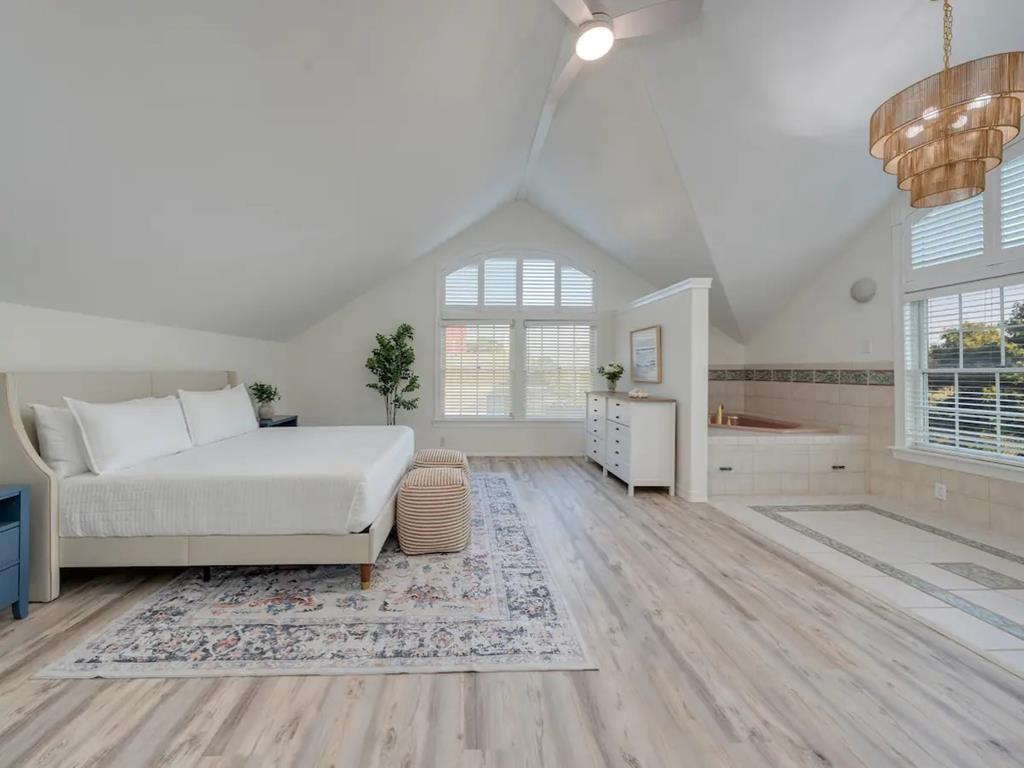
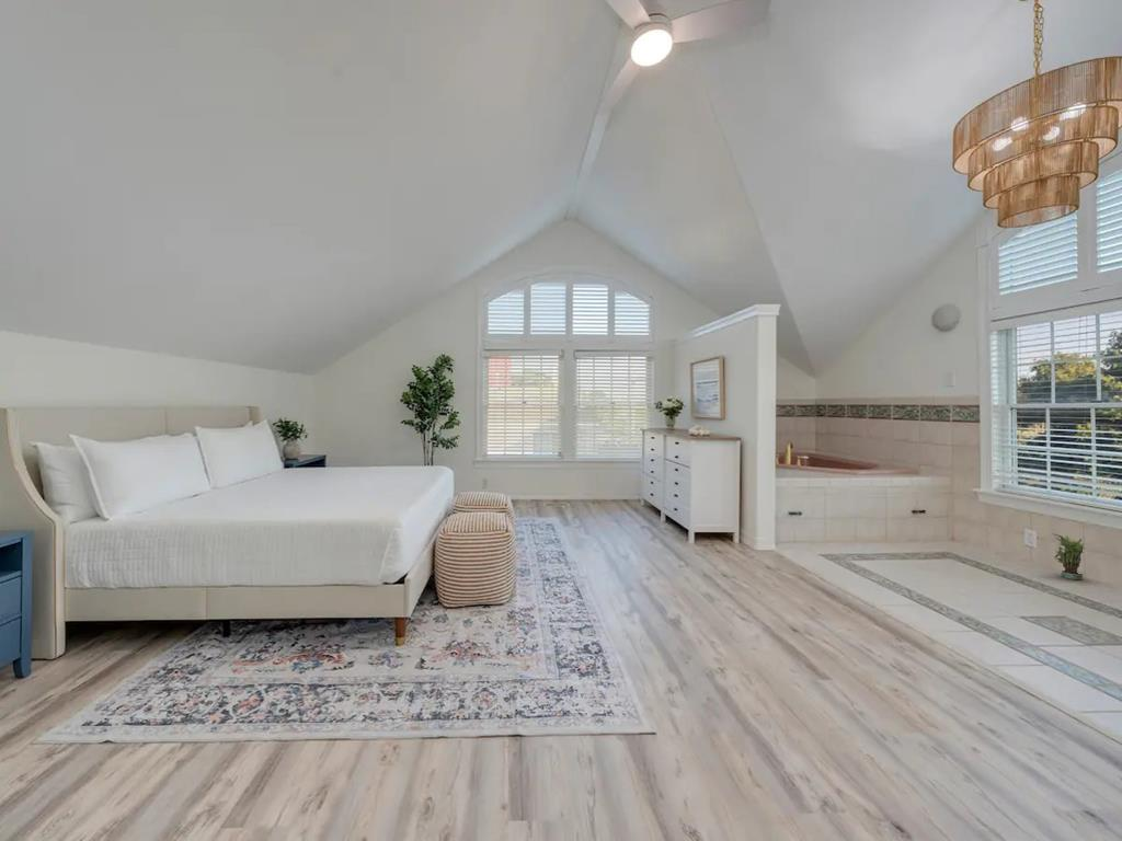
+ potted plant [1052,532,1085,580]
